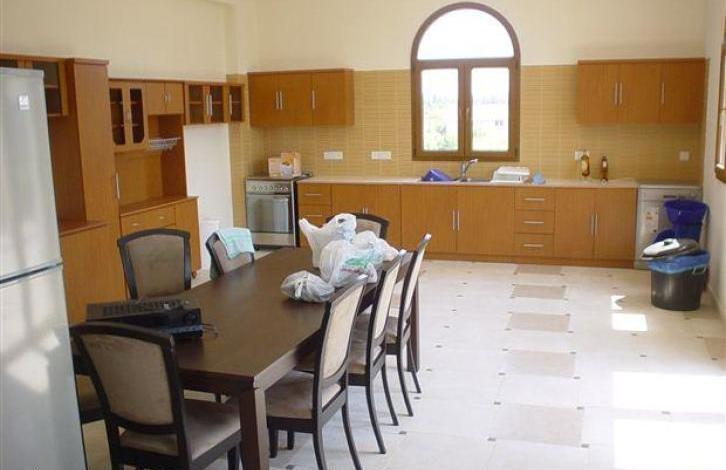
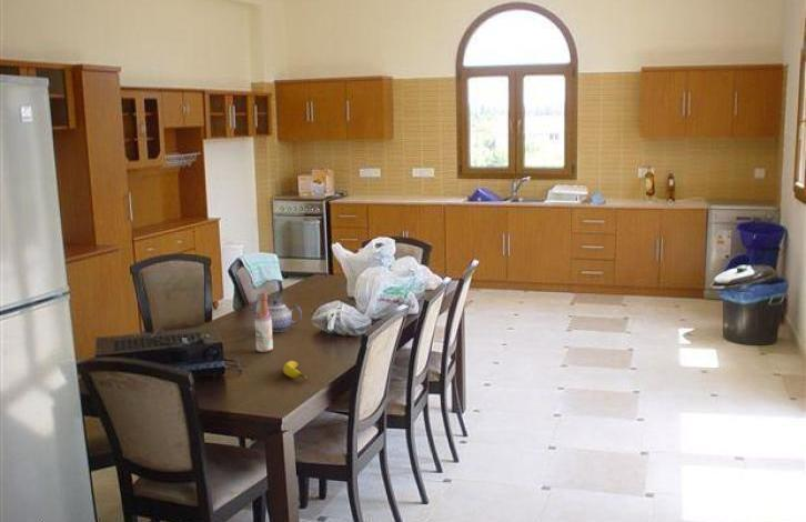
+ banana [282,360,308,382]
+ teapot [250,299,303,333]
+ bottle [254,292,274,353]
